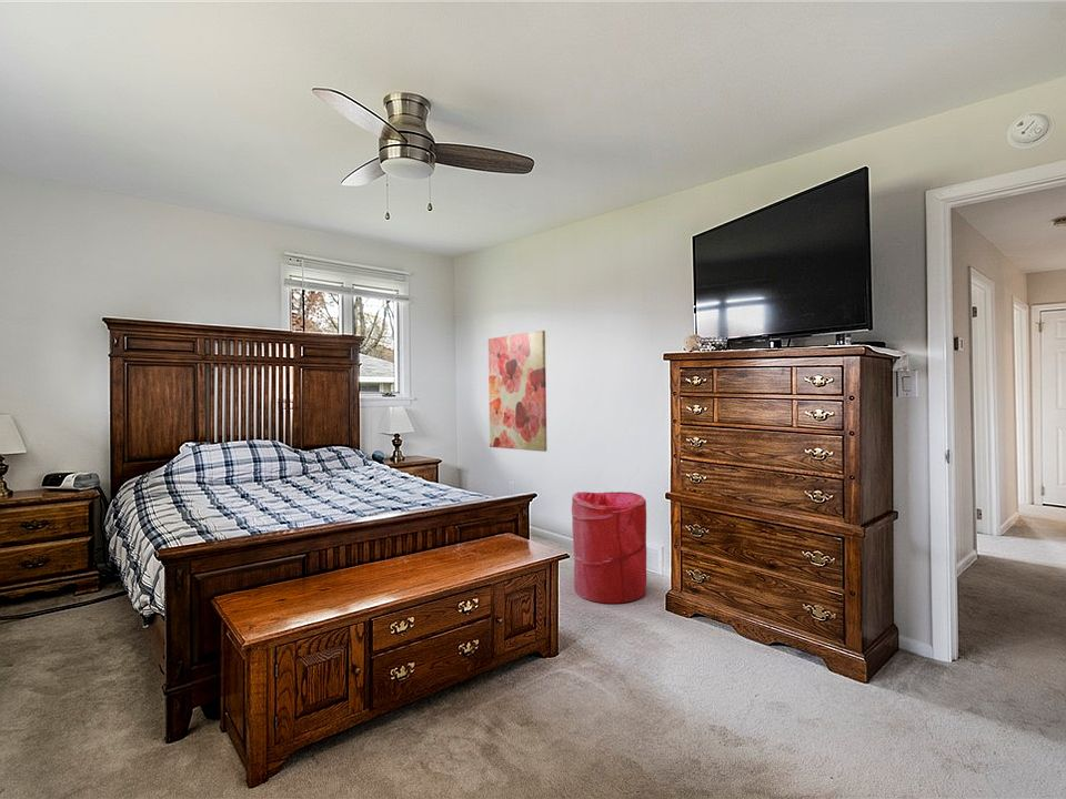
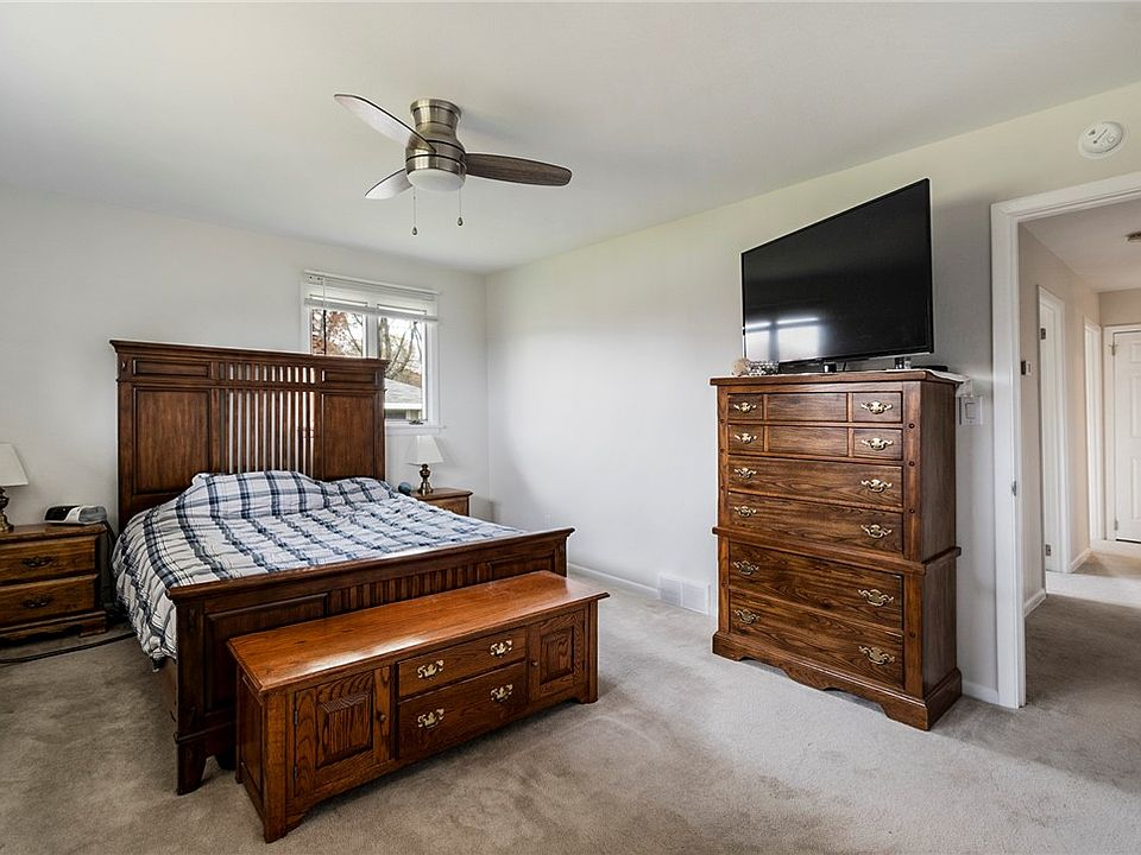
- wall art [487,330,549,453]
- laundry hamper [571,490,647,605]
